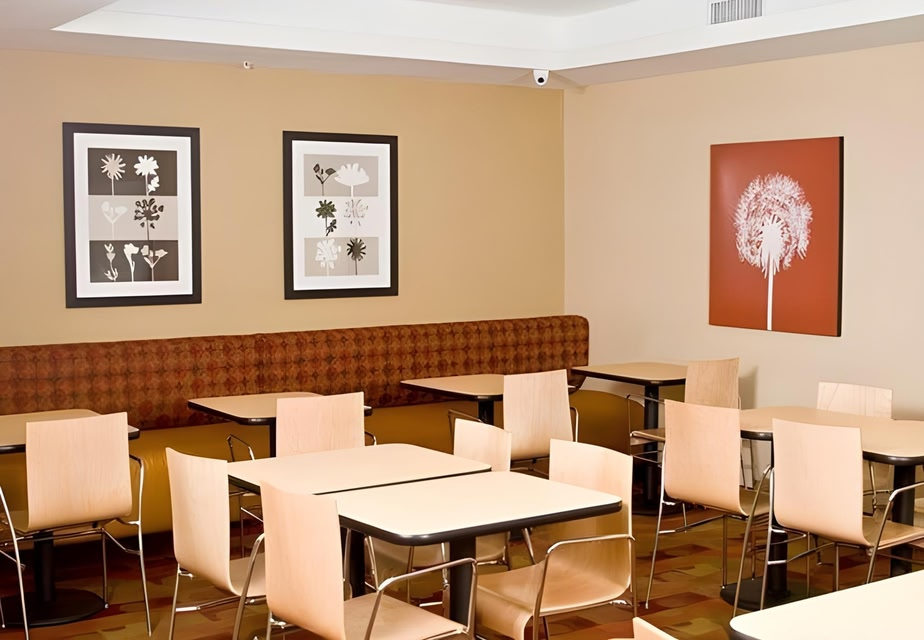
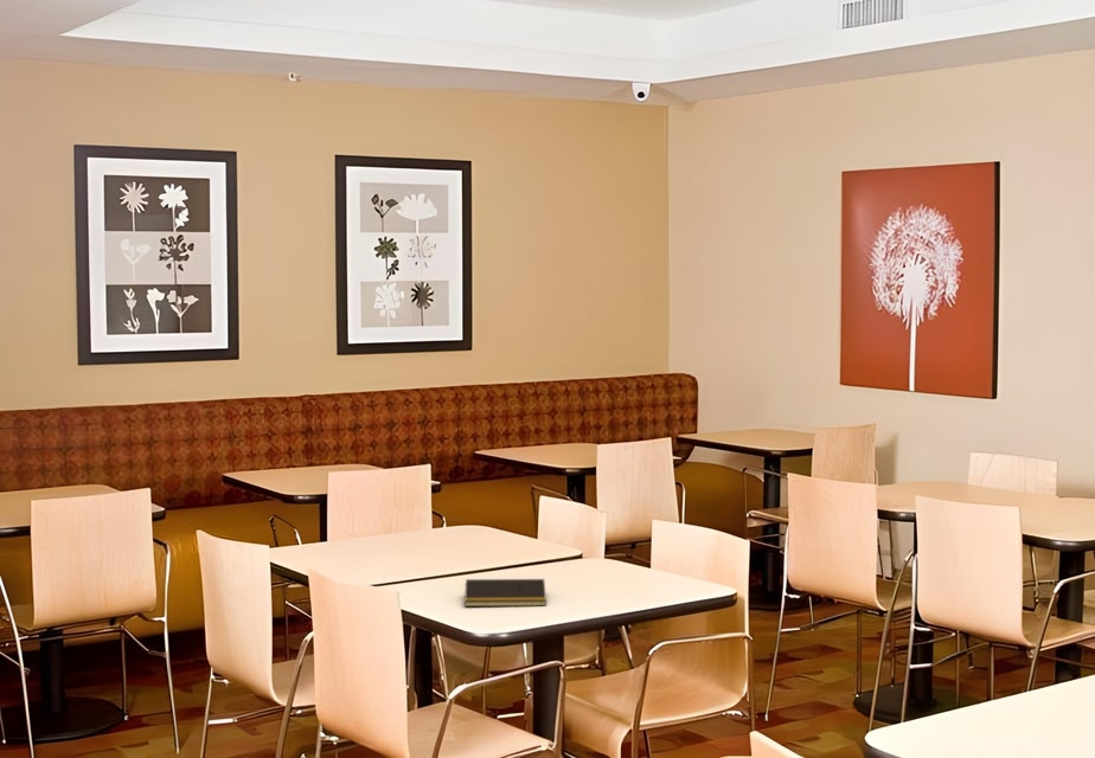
+ notepad [463,578,548,608]
